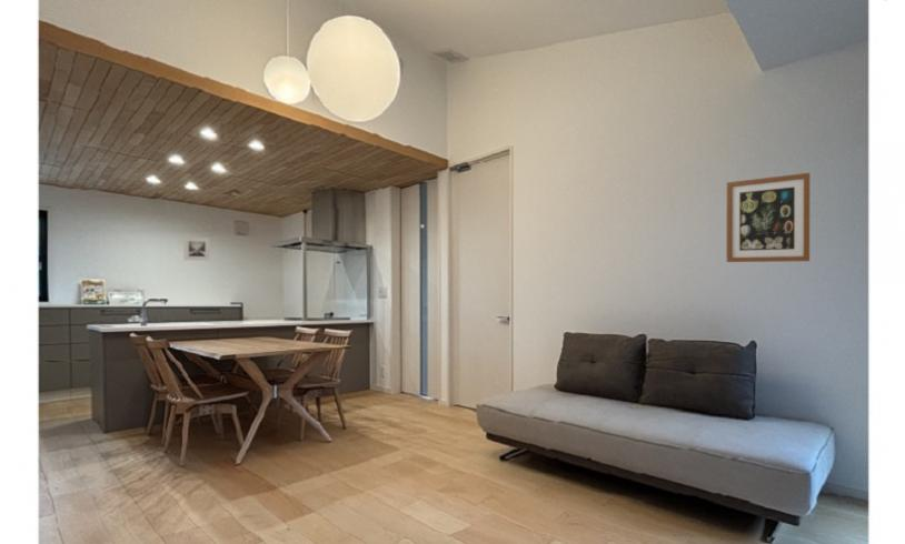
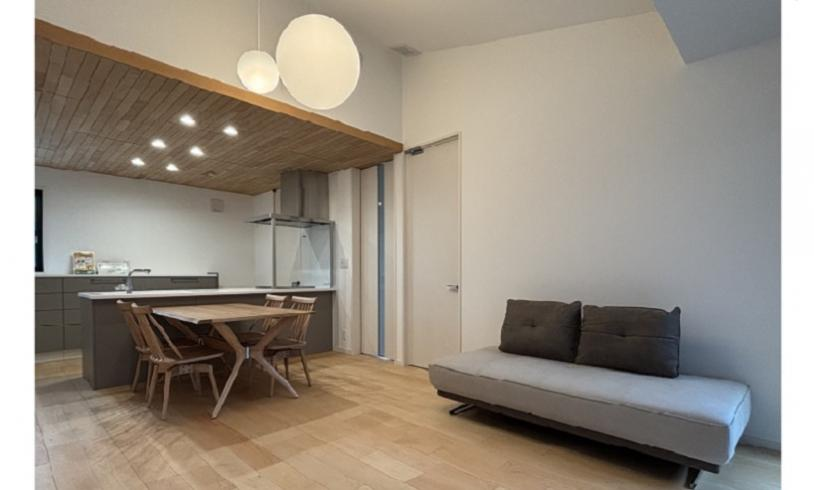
- wall art [726,172,810,263]
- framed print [182,236,211,262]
